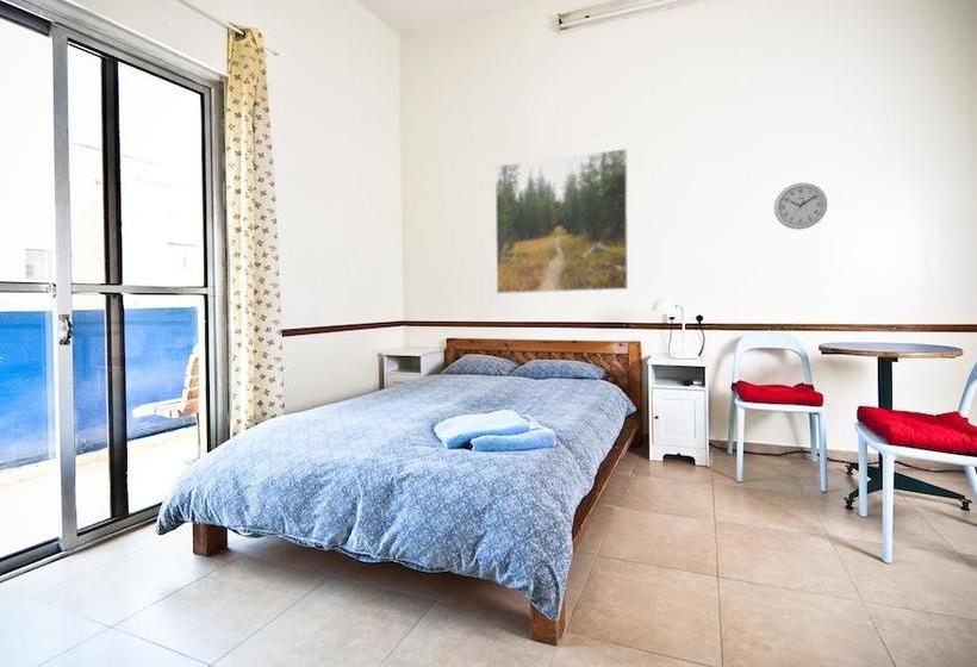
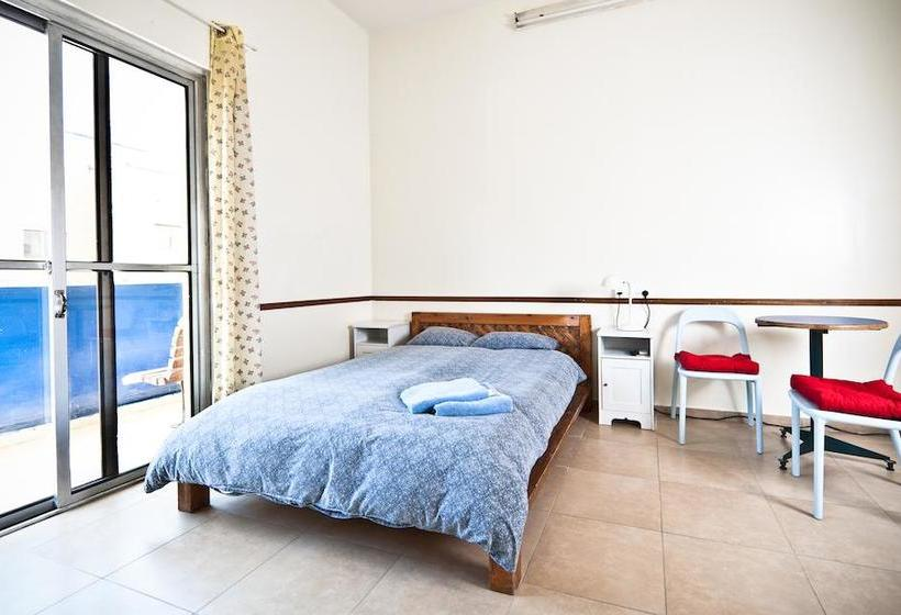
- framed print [494,148,629,294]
- wall clock [773,182,828,231]
